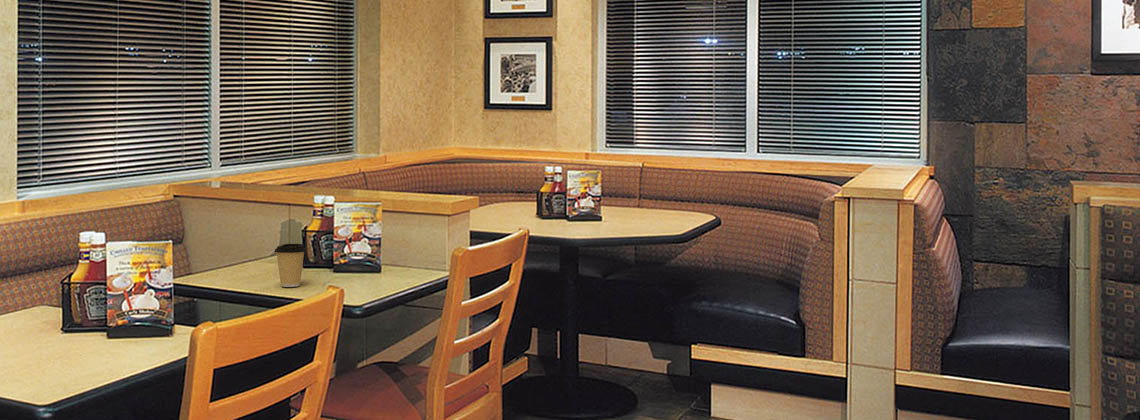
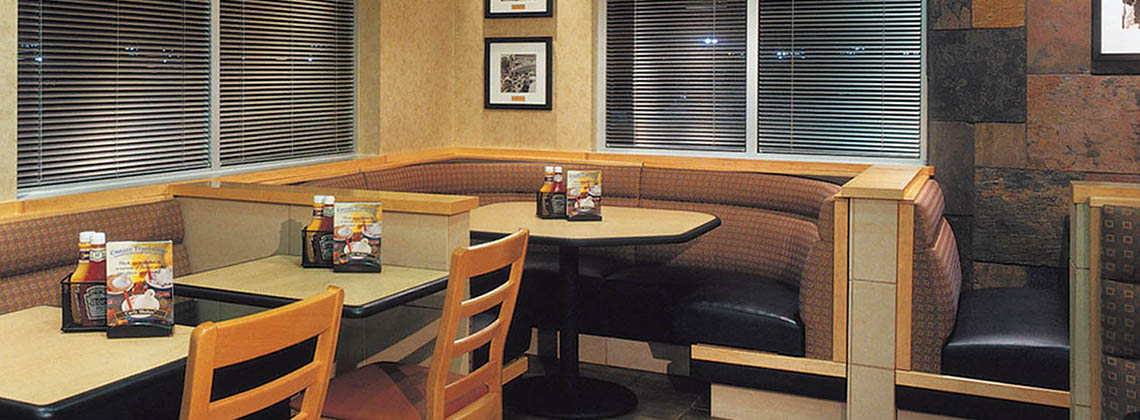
- coffee cup [273,243,307,288]
